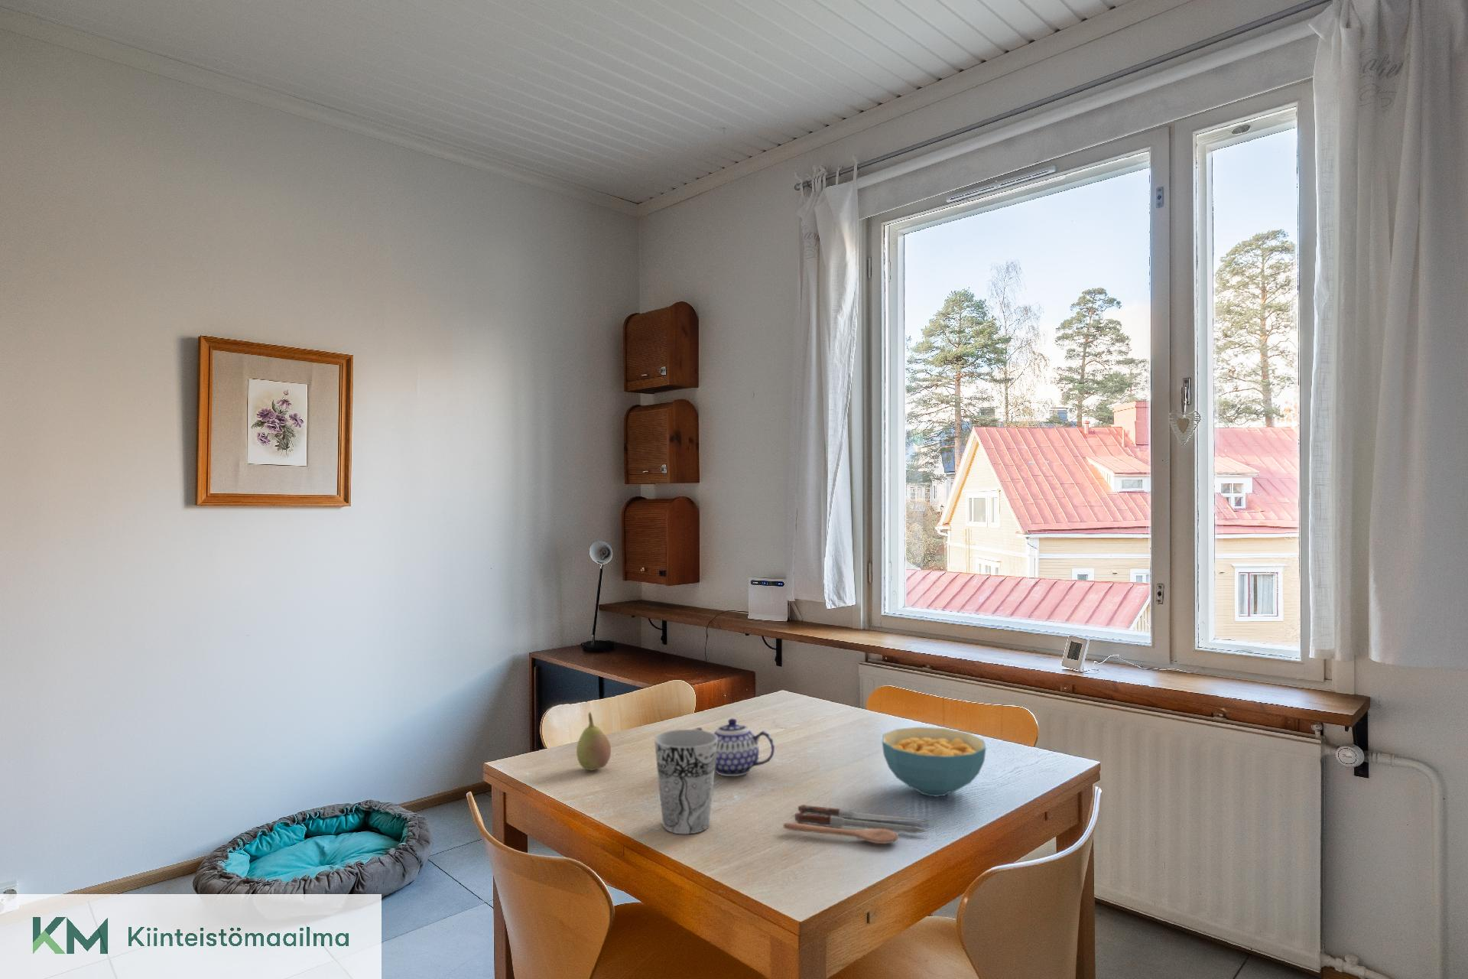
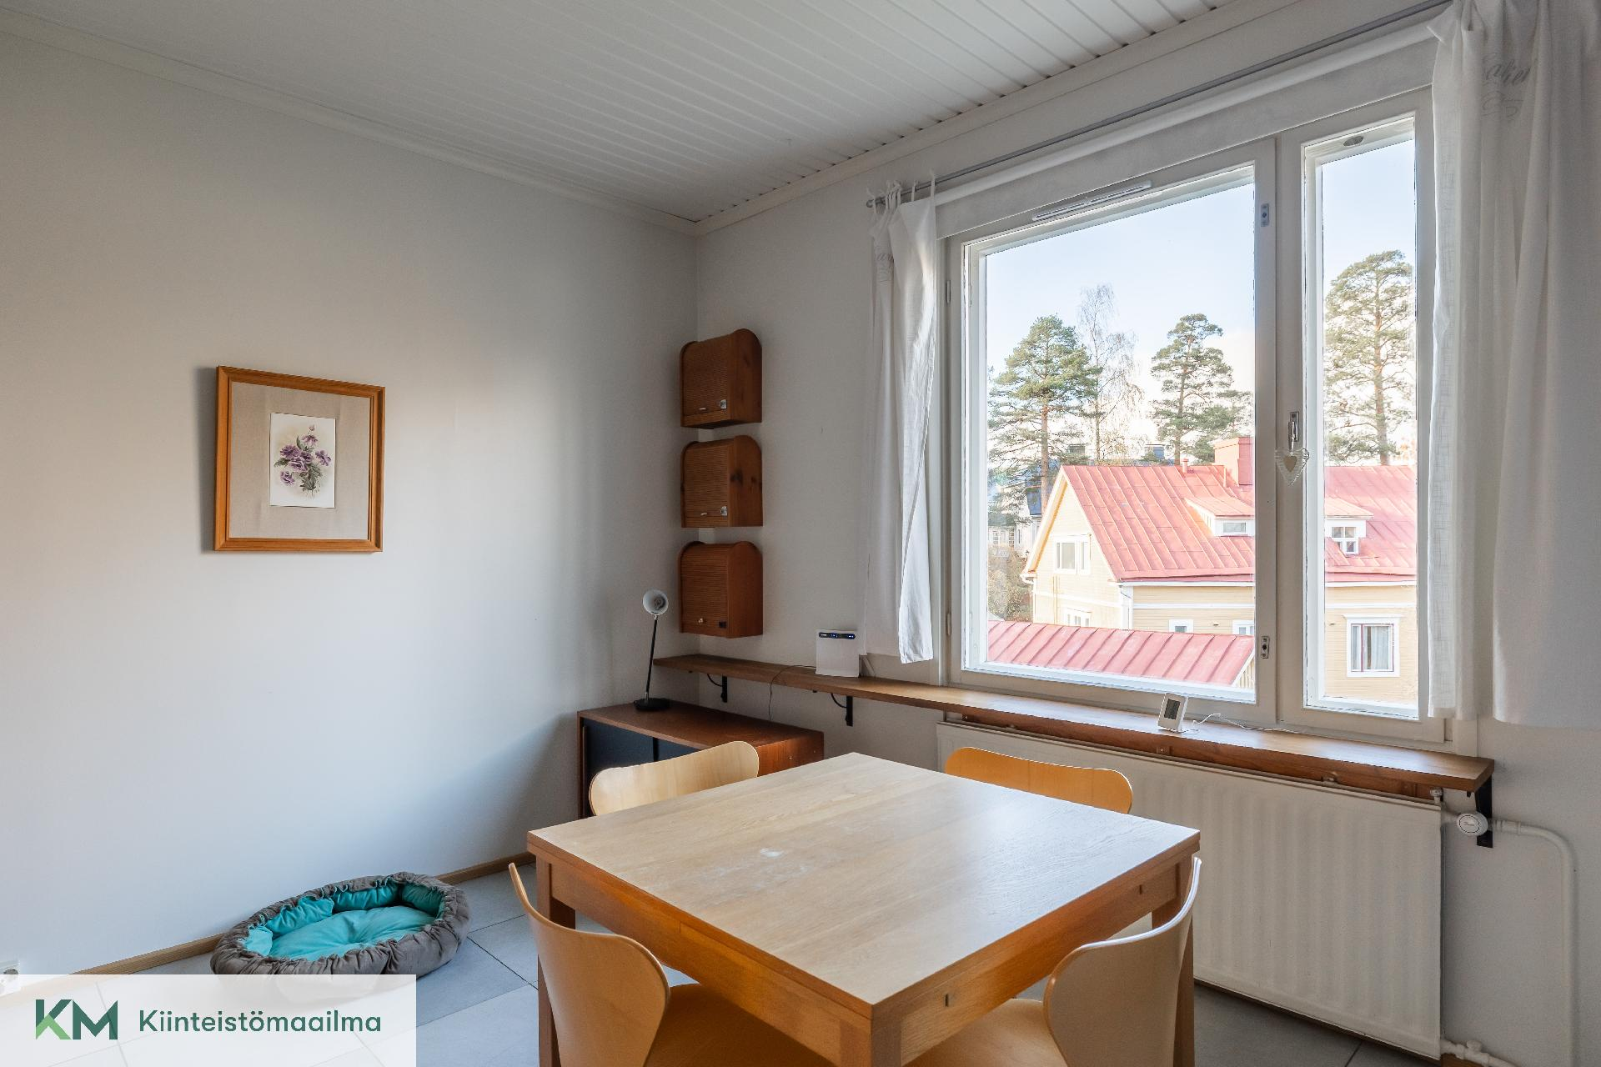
- cereal bowl [881,726,987,798]
- teapot [691,718,776,777]
- spoon [783,804,937,845]
- cup [653,729,718,835]
- fruit [576,711,612,771]
